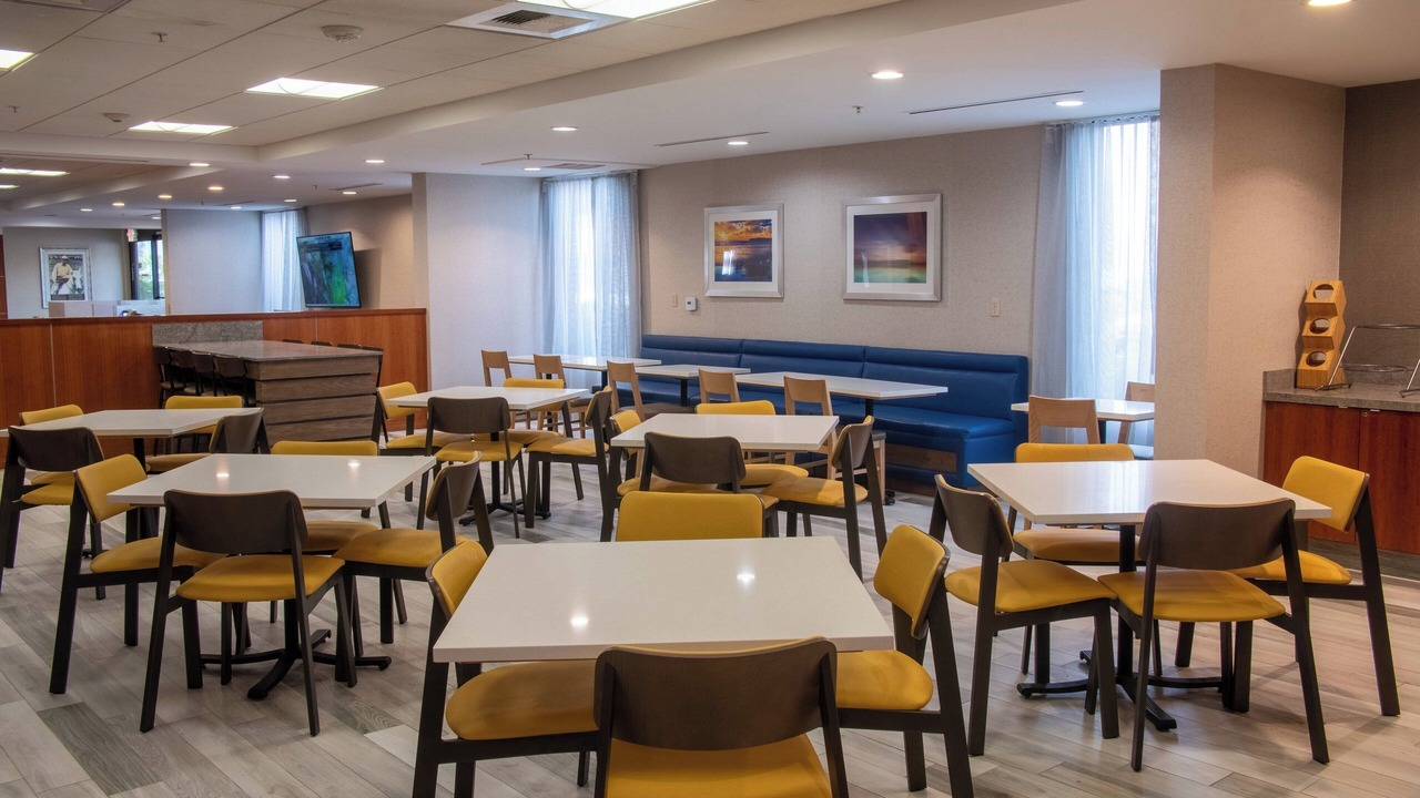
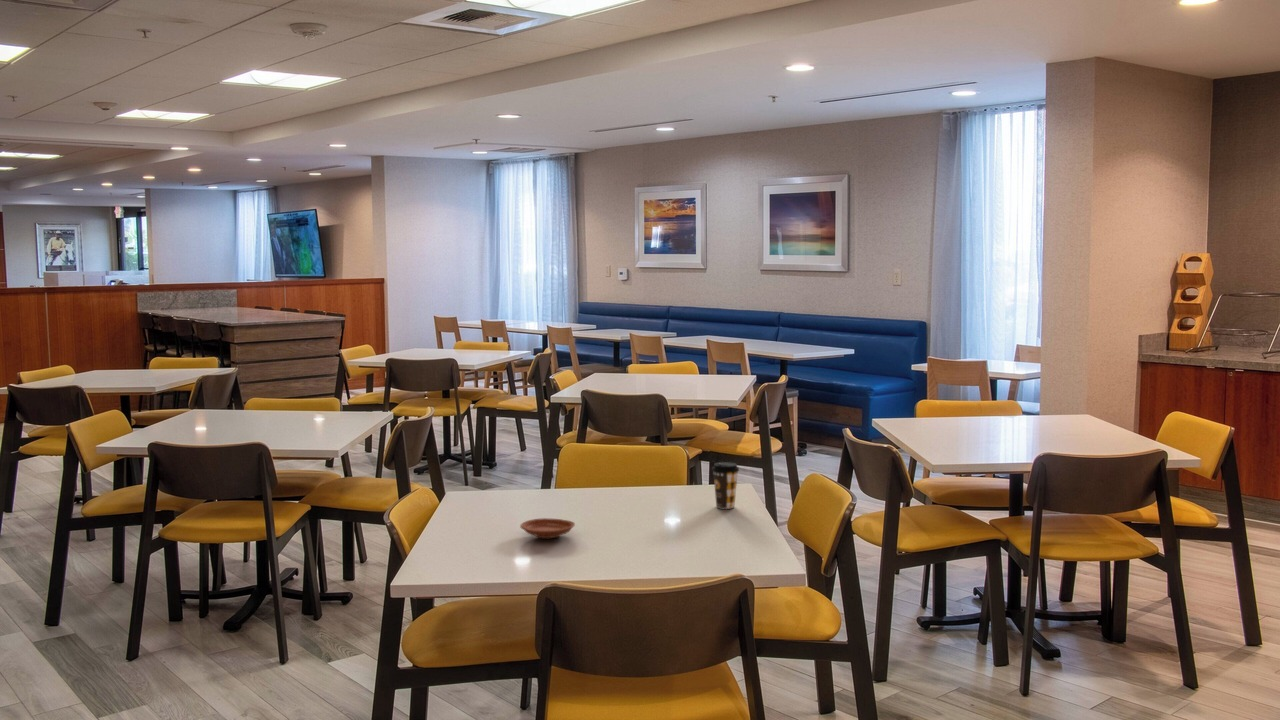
+ plate [519,517,576,539]
+ coffee cup [711,461,740,510]
